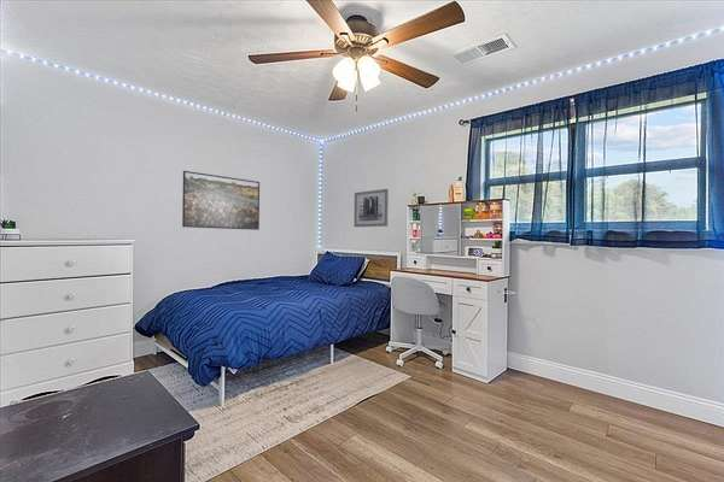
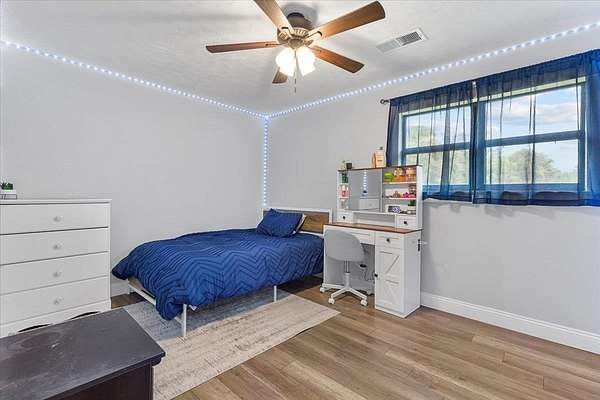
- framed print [181,170,261,231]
- wall art [352,188,390,228]
